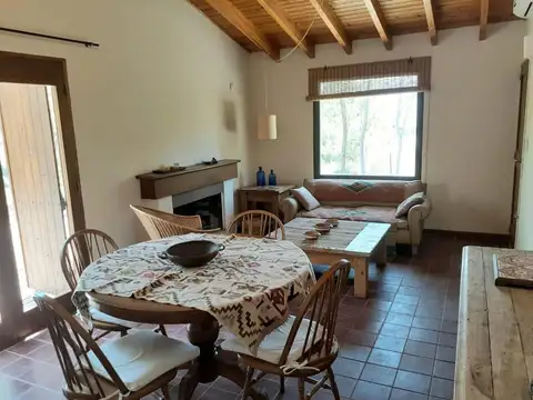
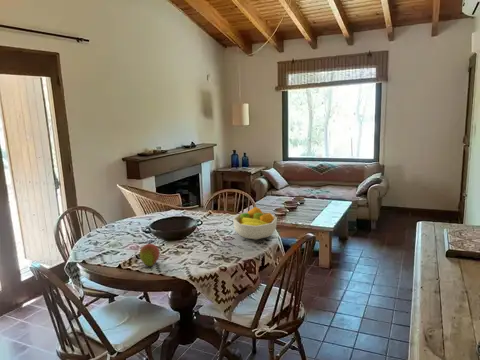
+ fruit bowl [232,206,278,241]
+ fruit [139,243,160,267]
